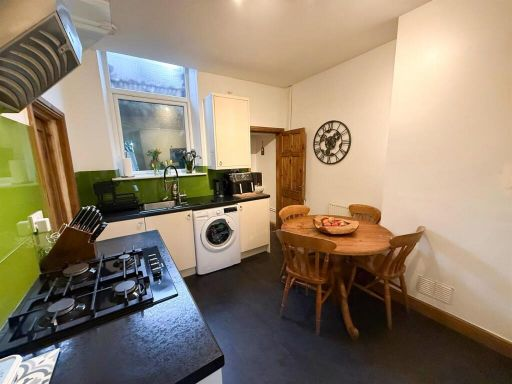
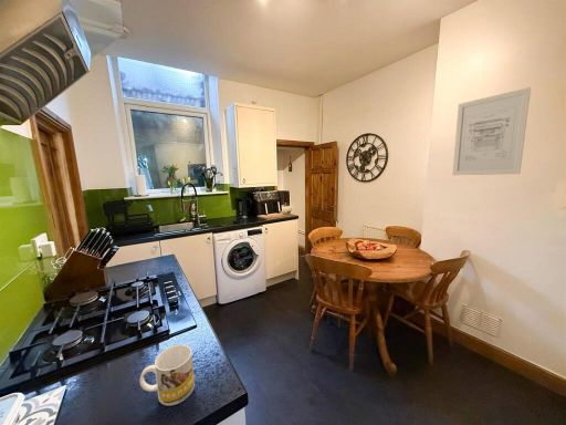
+ mug [138,344,196,406]
+ wall art [452,86,532,176]
